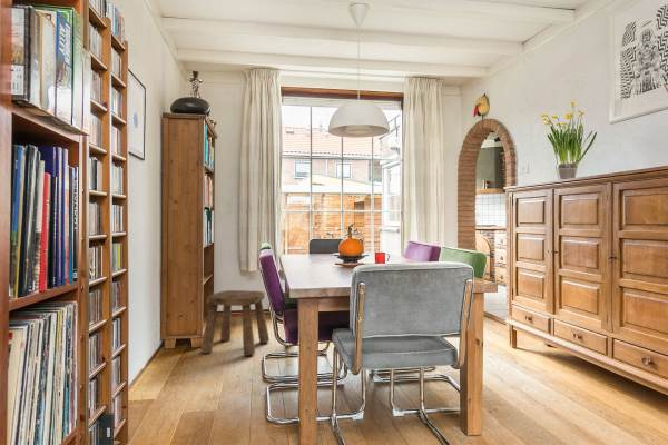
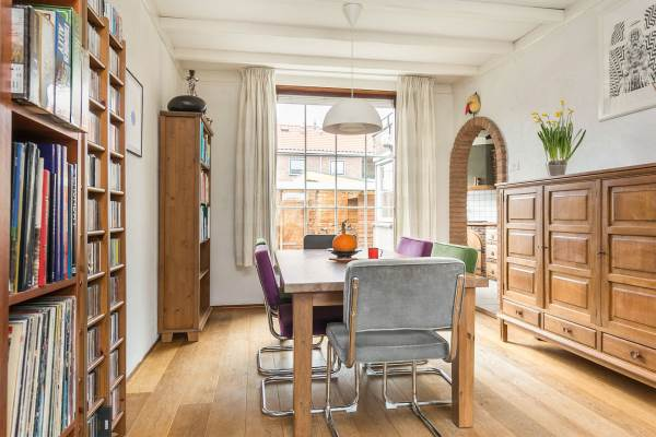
- stool [199,289,271,356]
